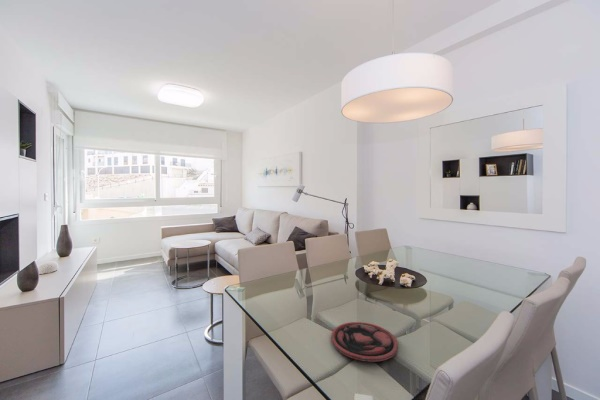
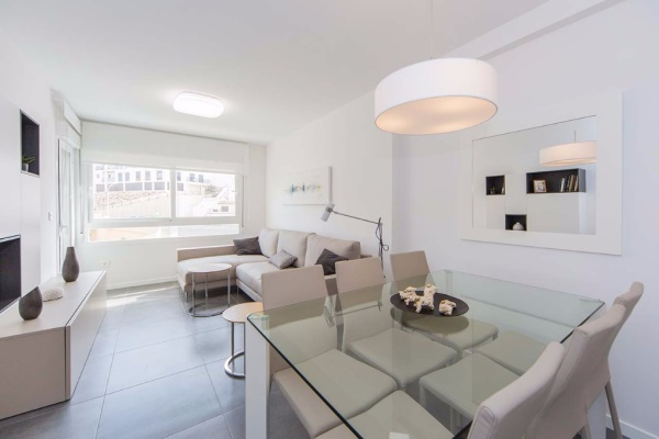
- plate [330,321,399,363]
